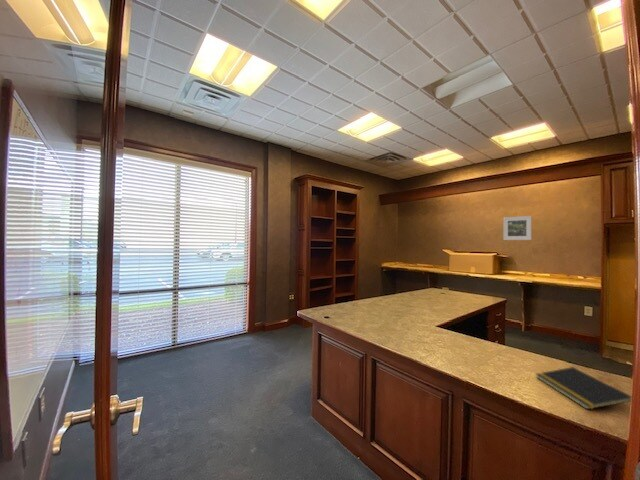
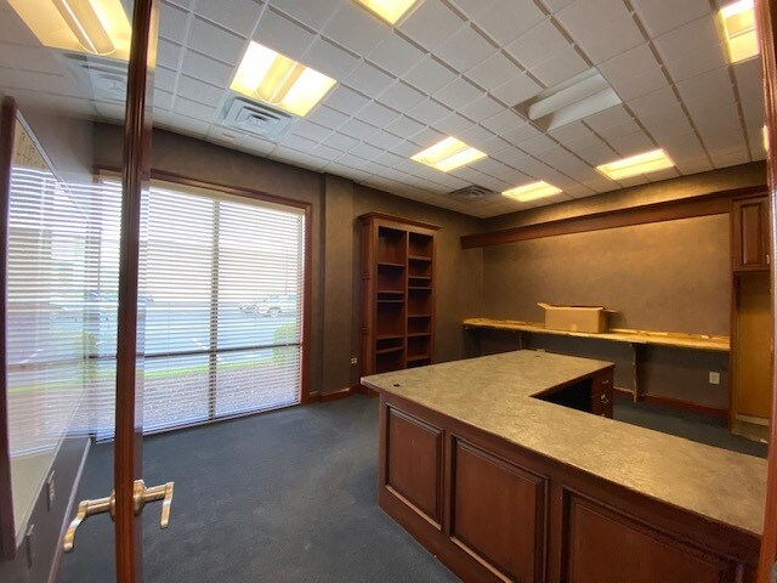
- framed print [502,215,532,241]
- notepad [535,366,632,410]
